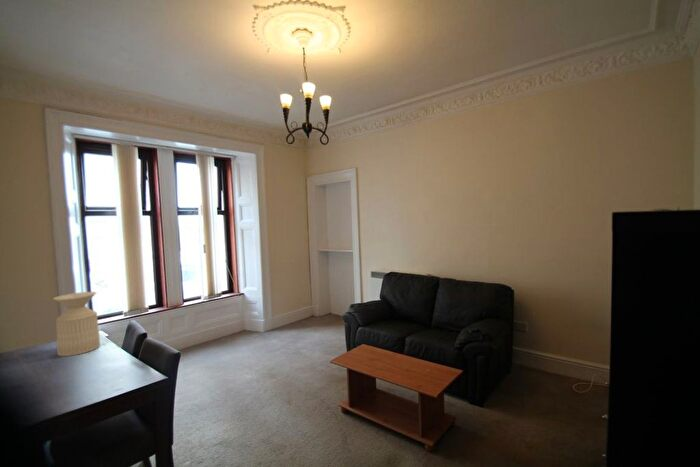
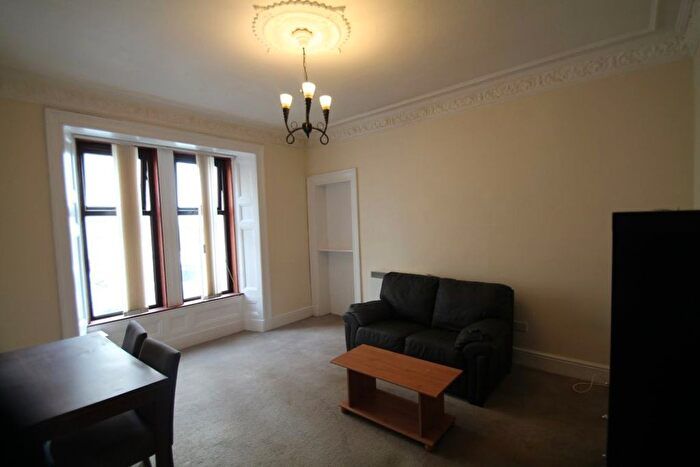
- side table [52,291,101,357]
